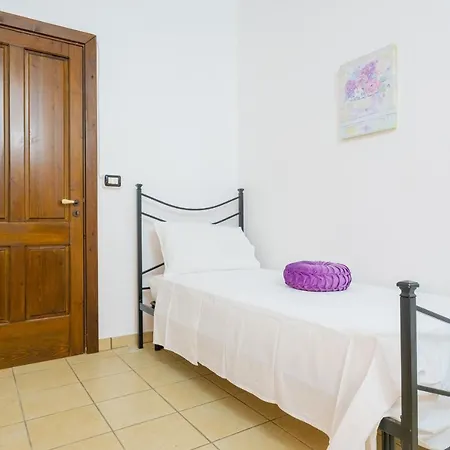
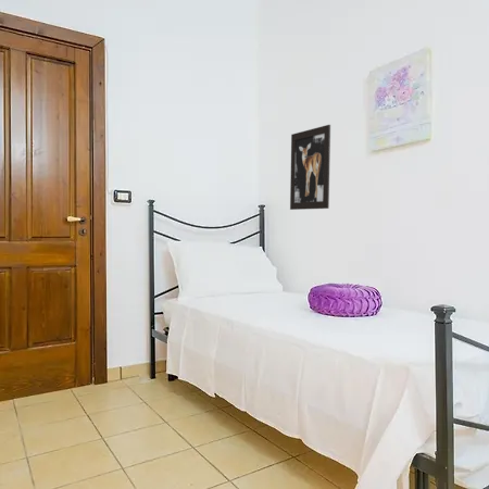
+ wall art [289,124,331,211]
